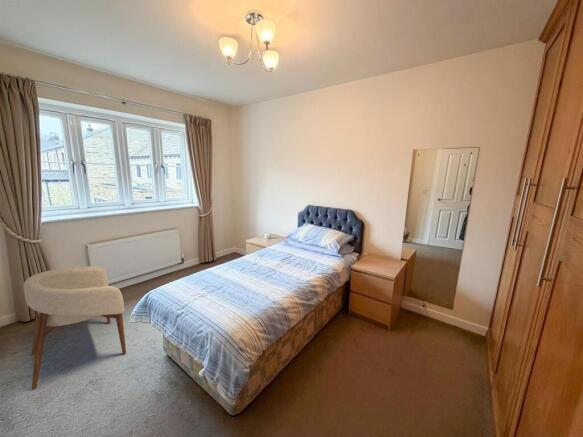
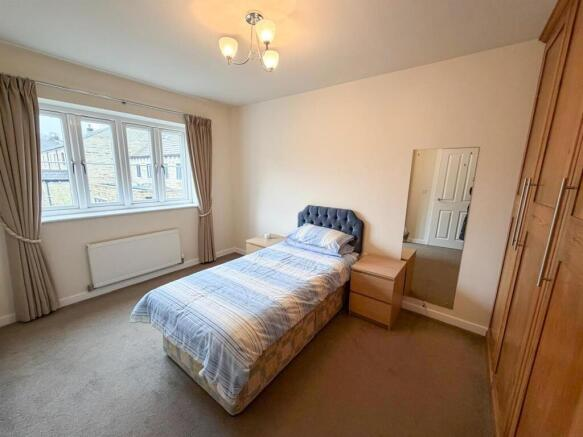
- armchair [22,265,127,390]
